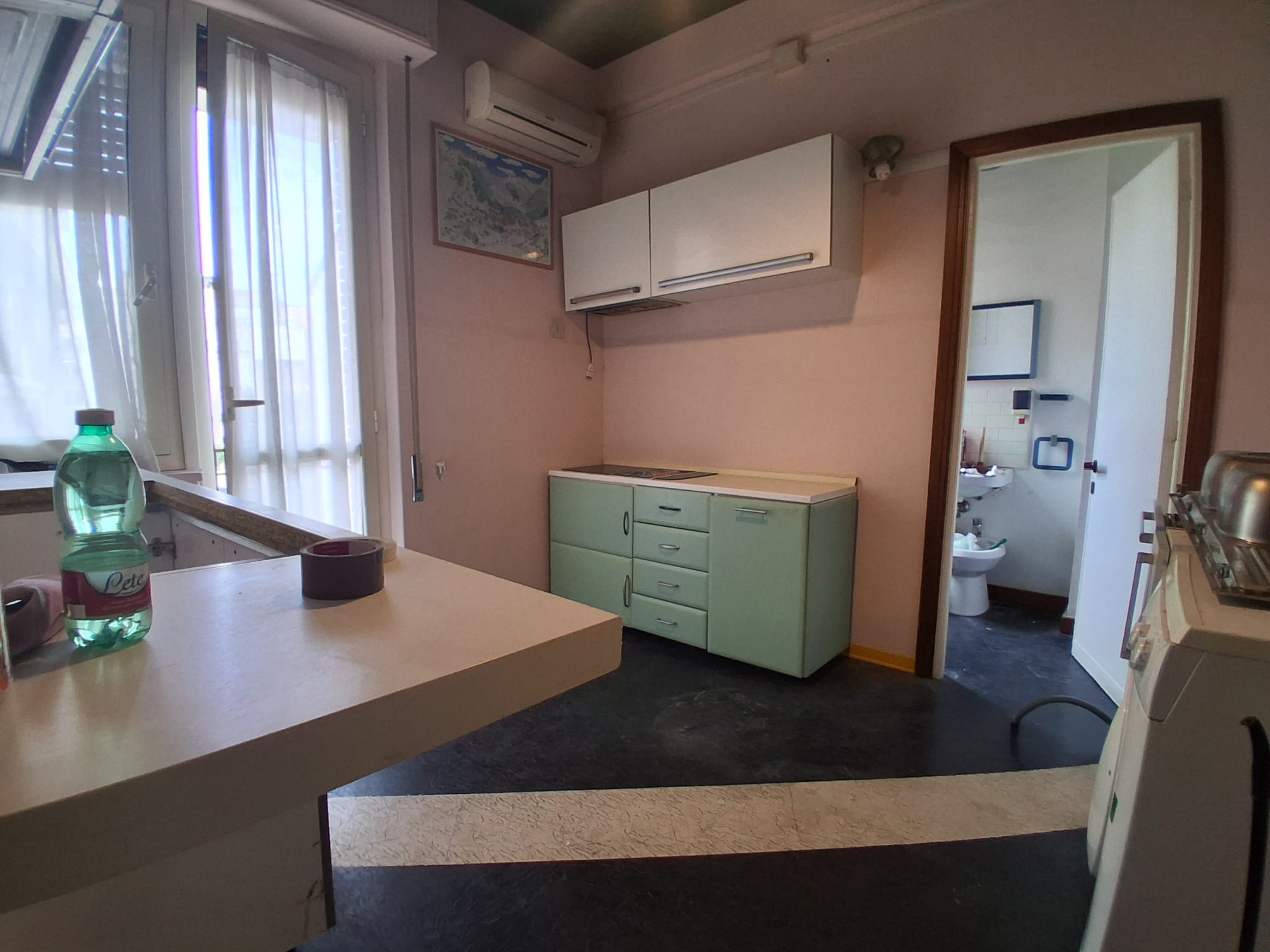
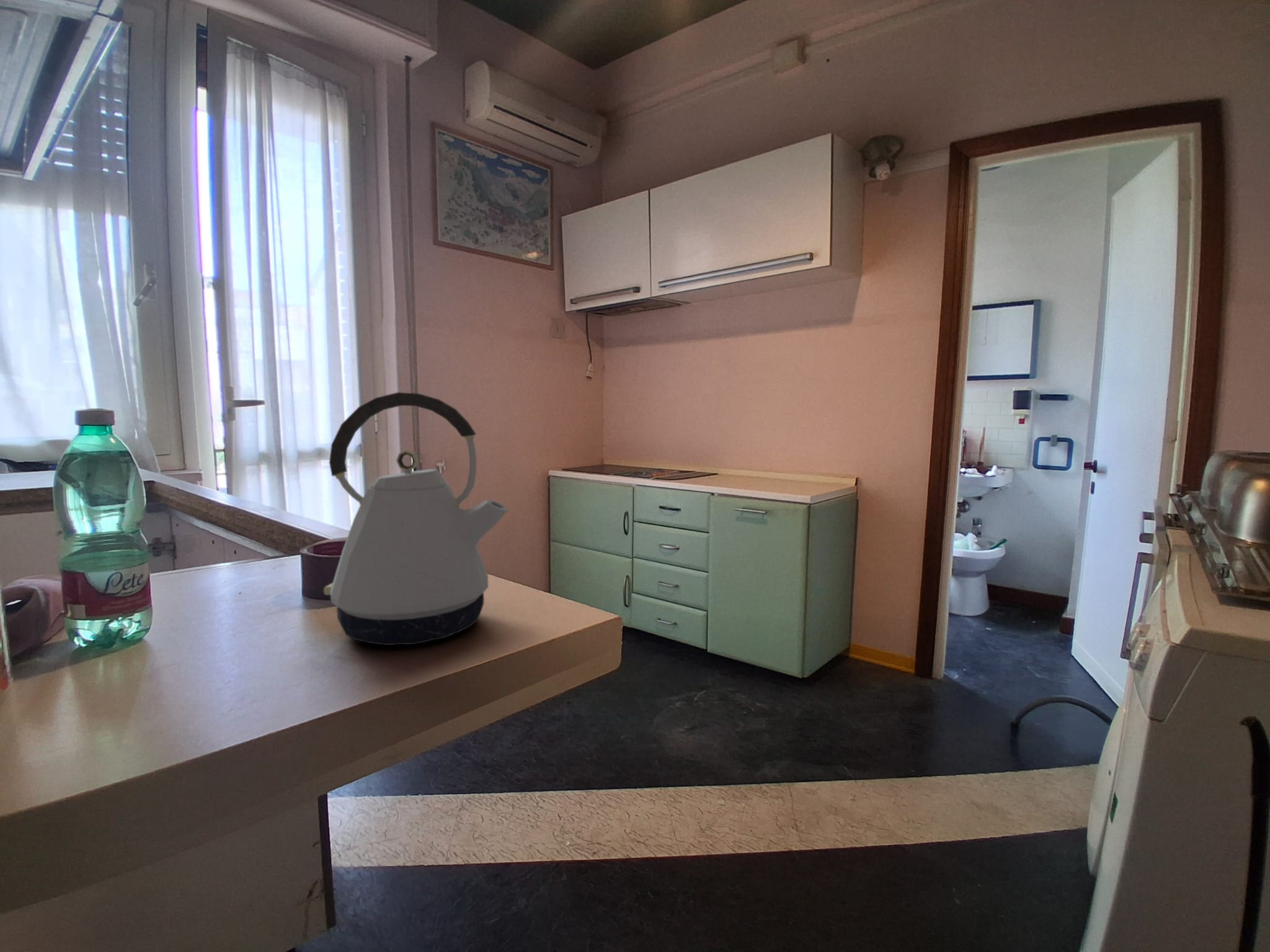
+ kettle [323,392,508,646]
